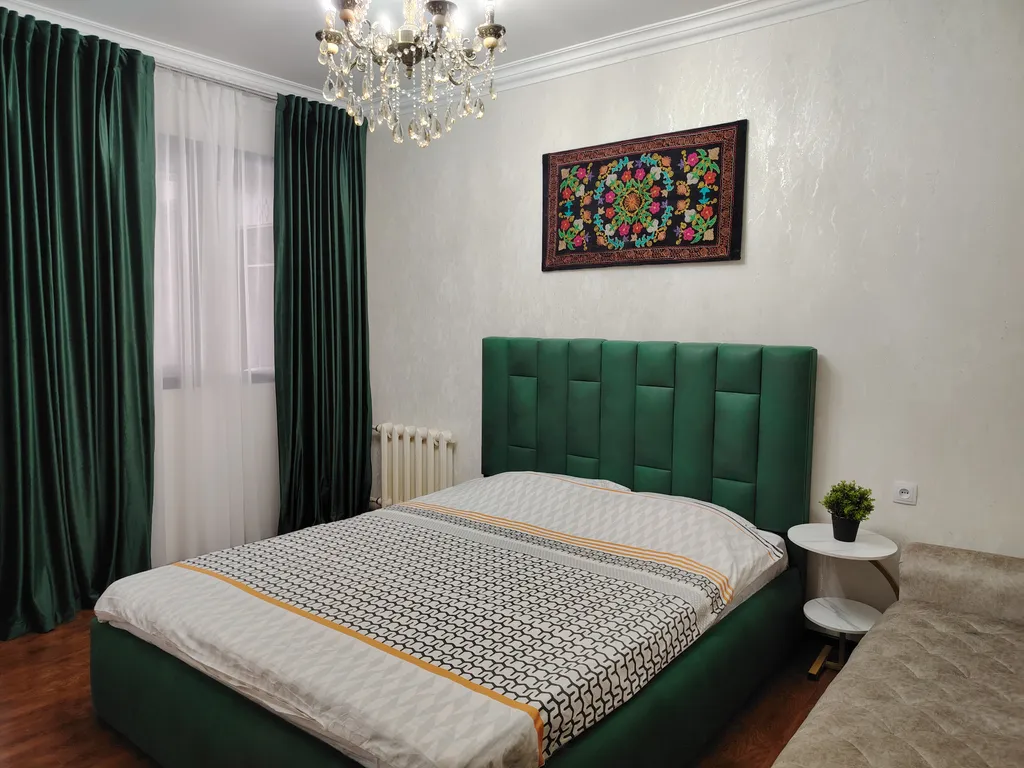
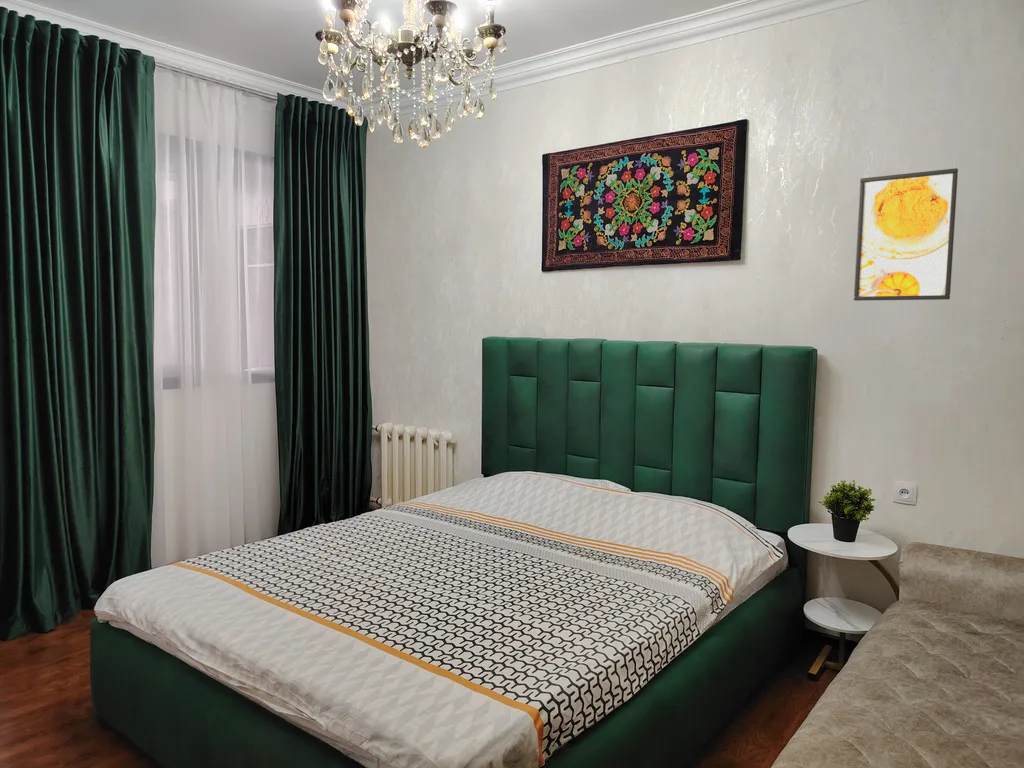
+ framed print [853,167,959,302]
